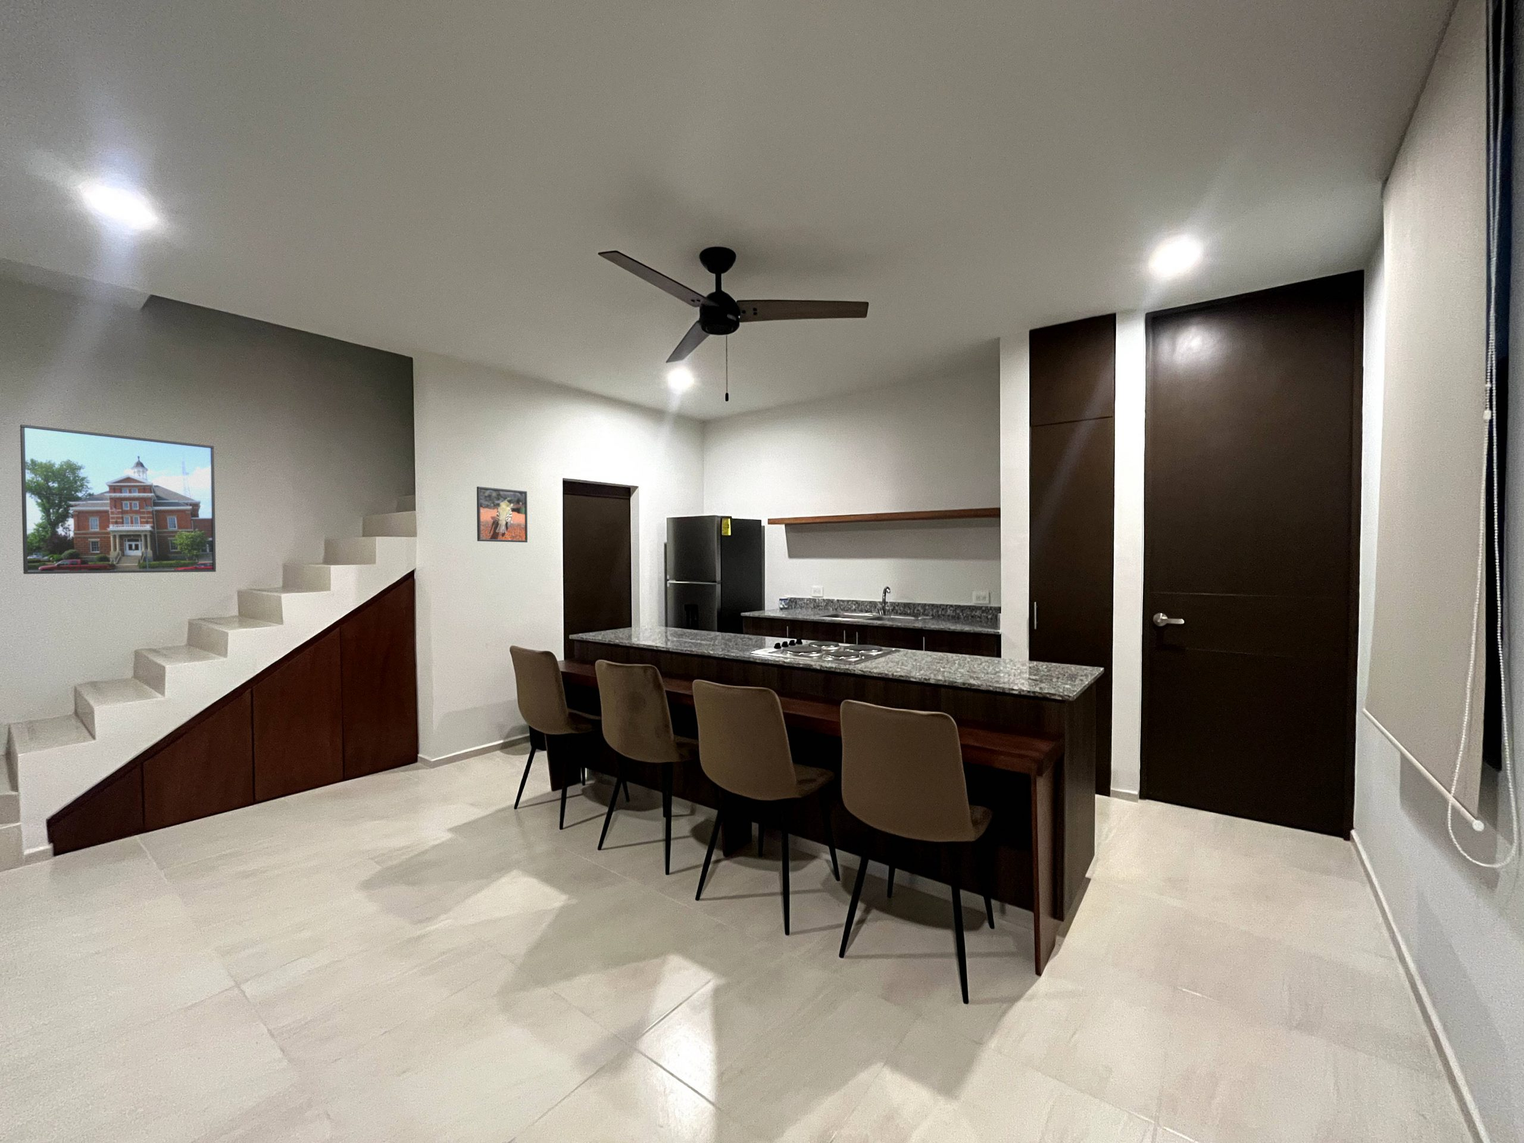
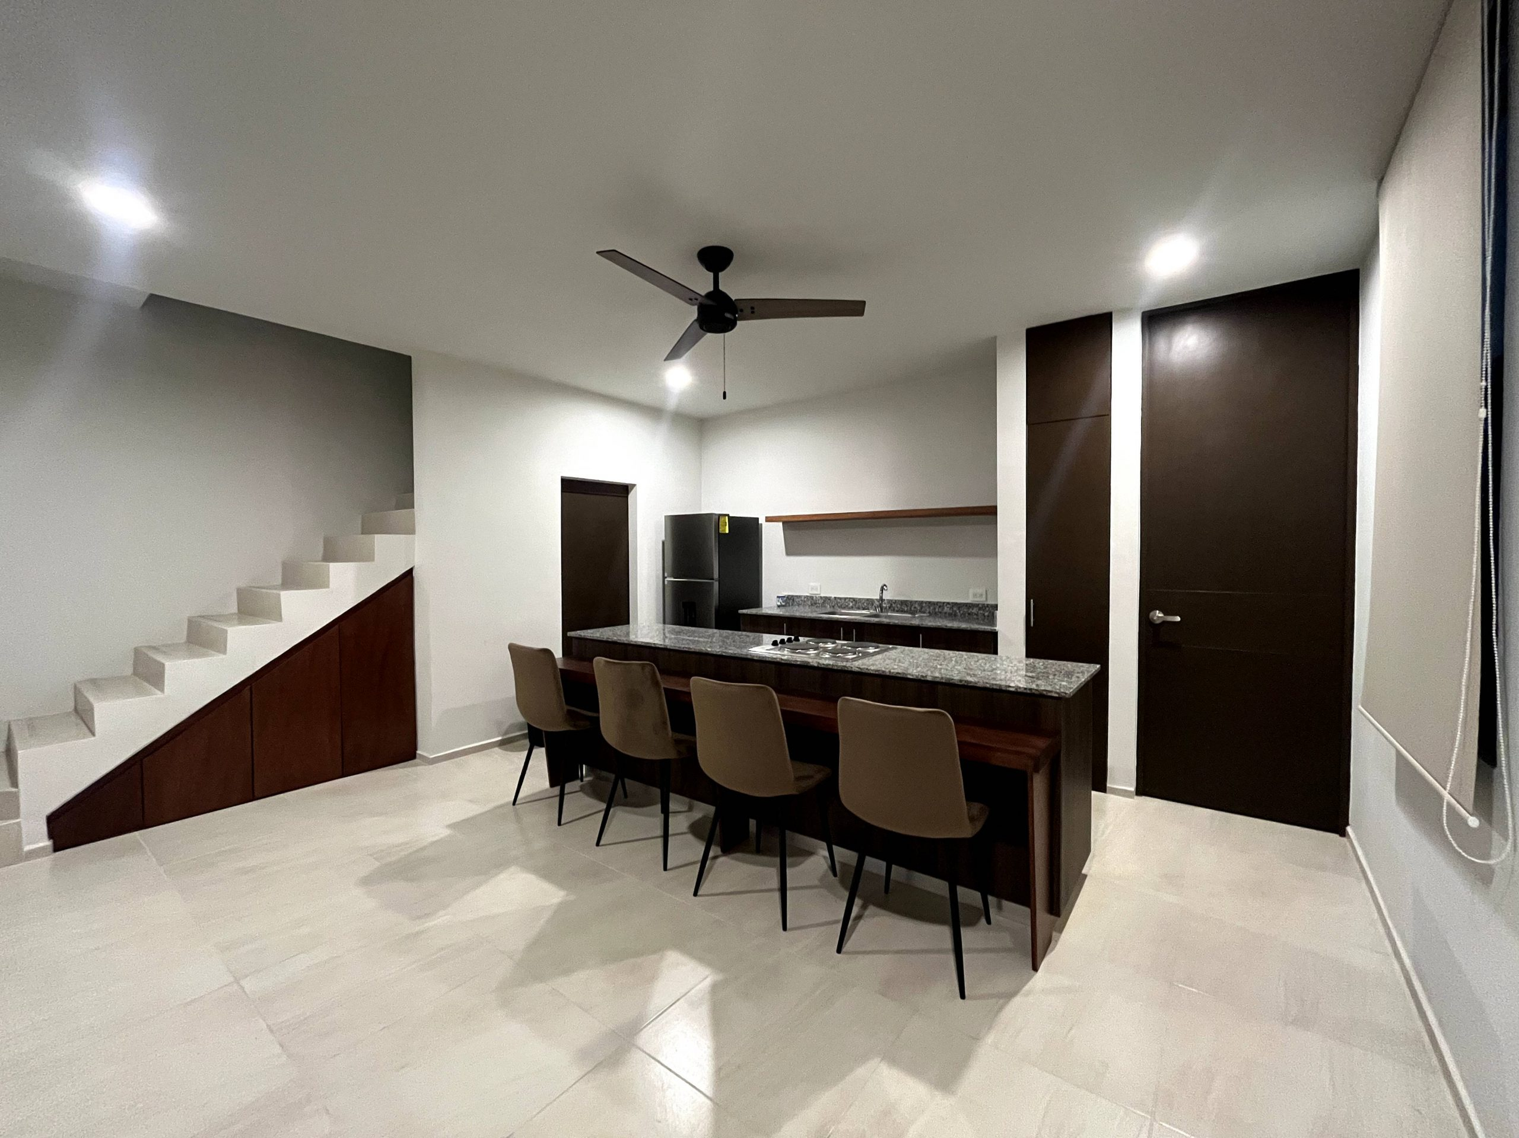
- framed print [19,424,217,574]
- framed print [476,486,528,543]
